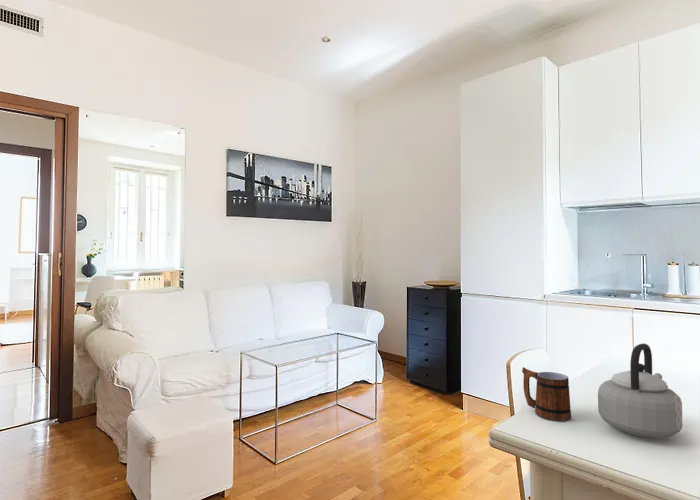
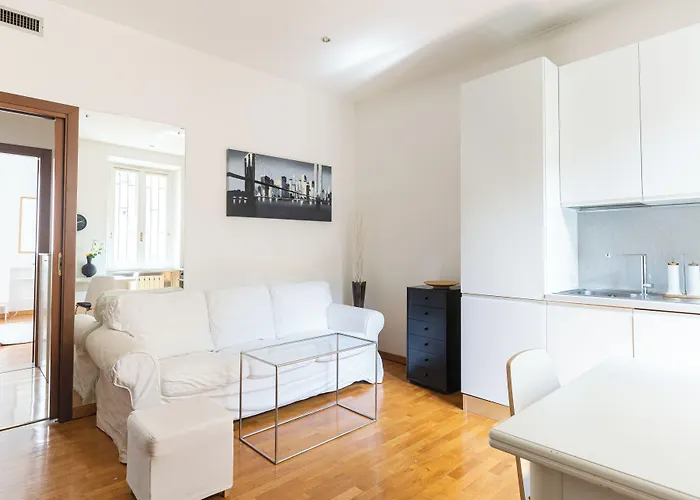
- teapot [597,343,683,439]
- mug [521,366,572,422]
